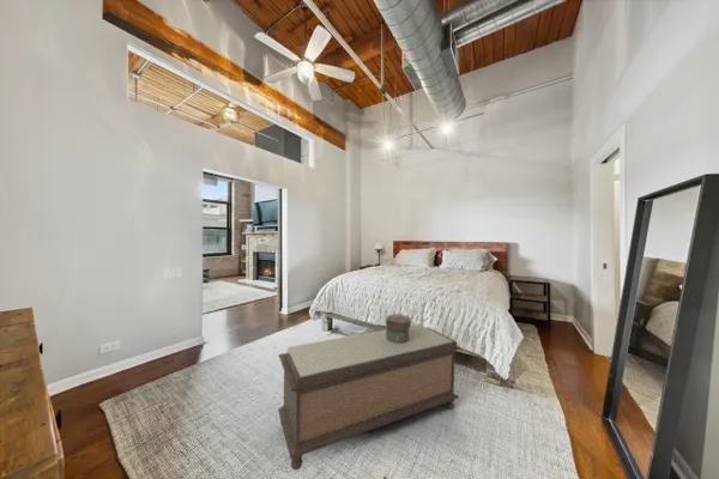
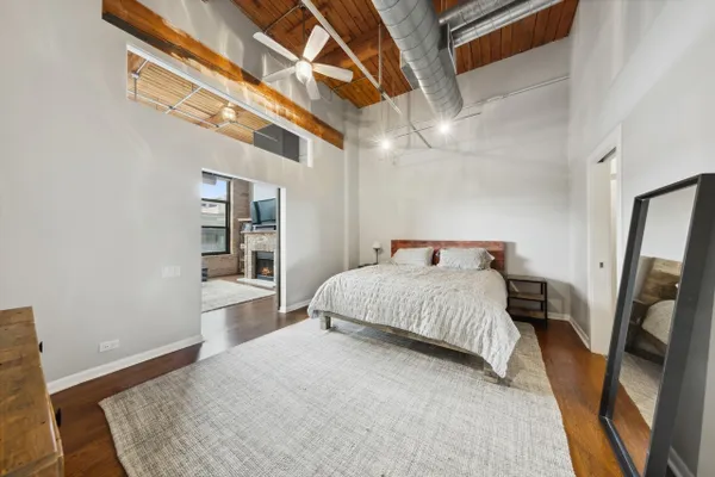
- bench [277,323,461,471]
- decorative box [385,313,412,344]
